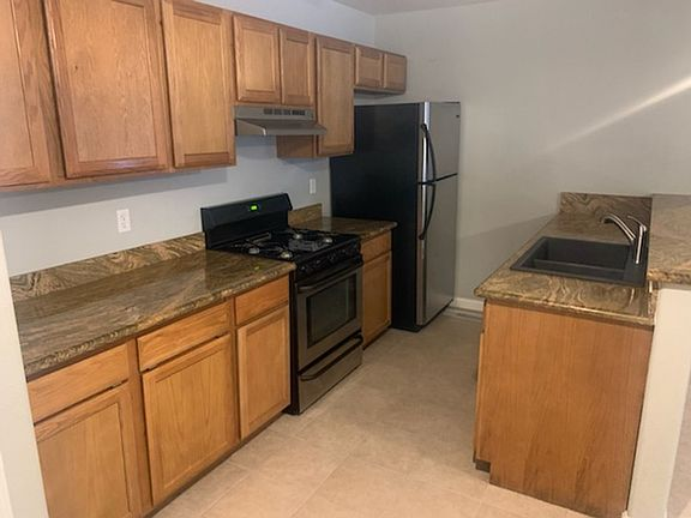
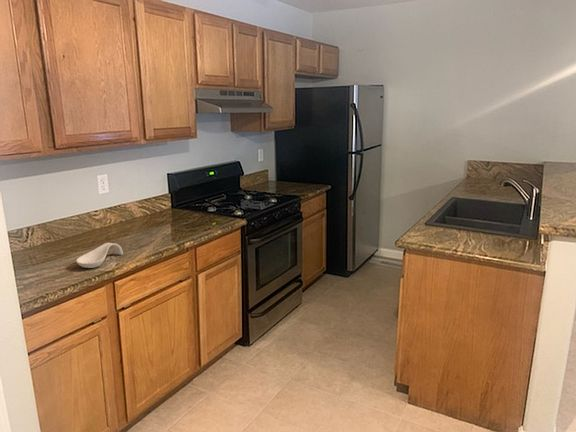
+ spoon rest [75,242,124,269]
